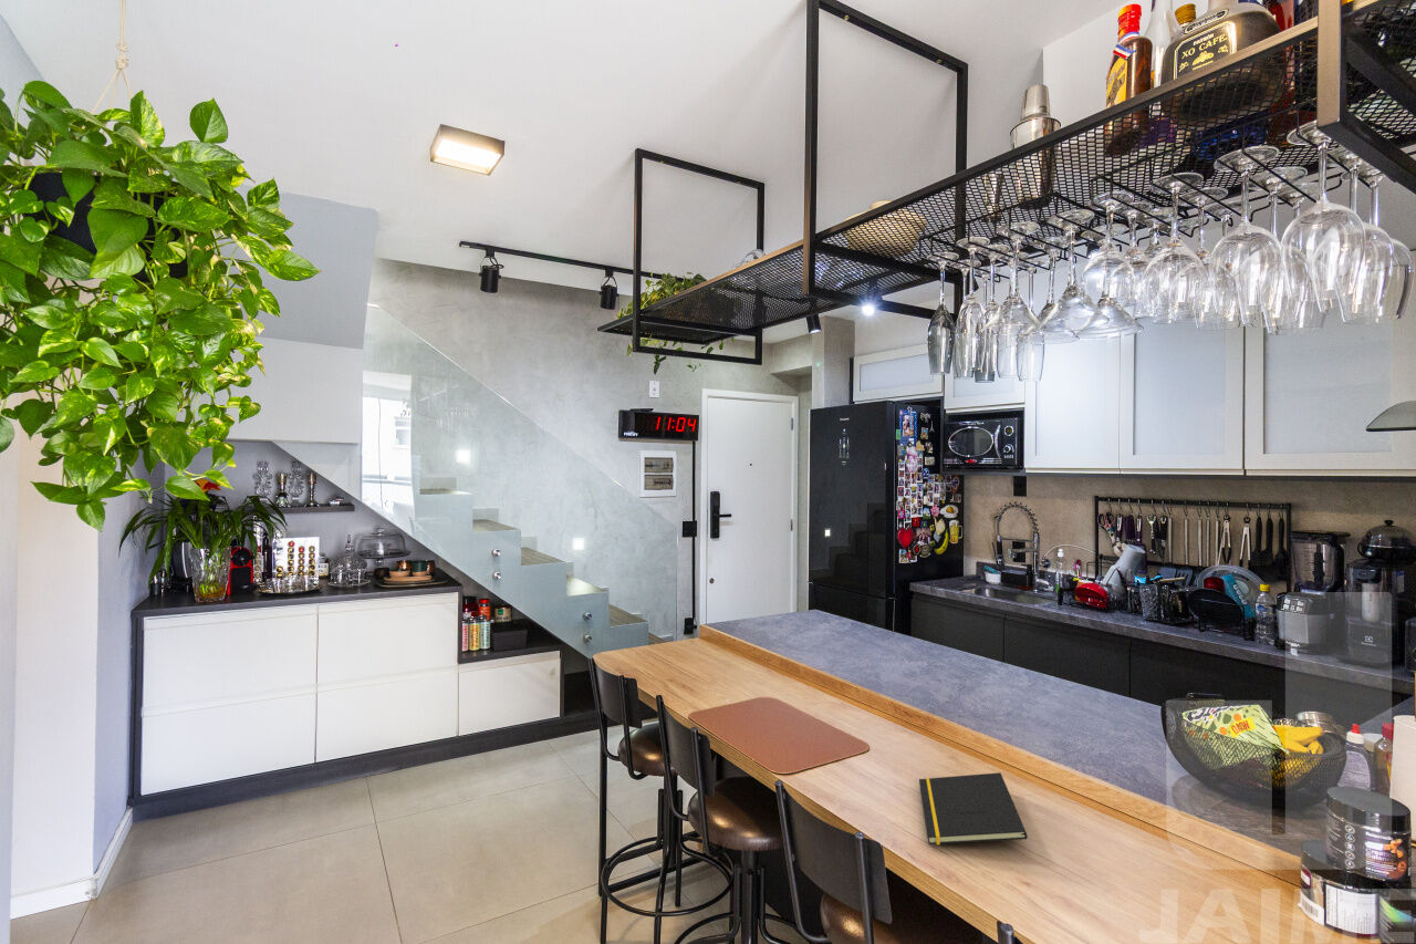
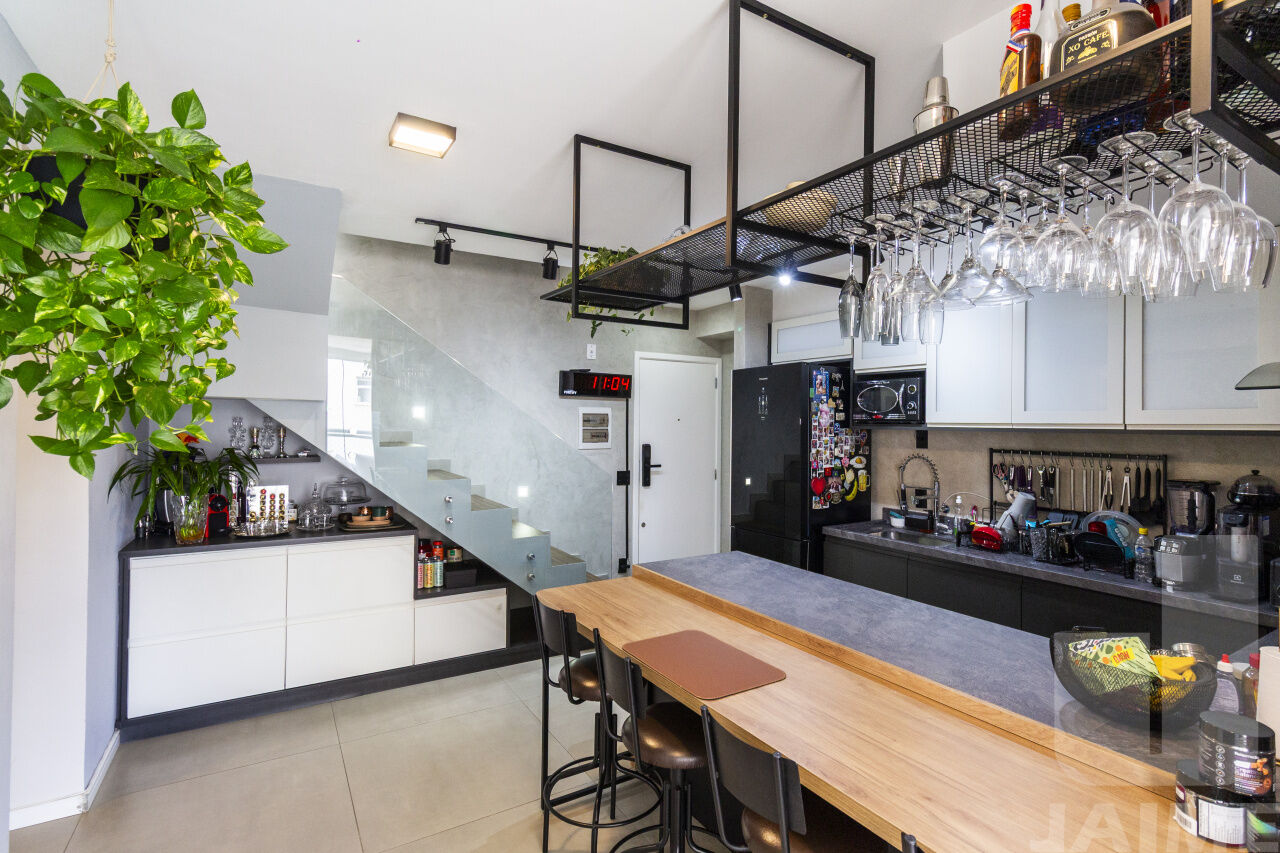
- notepad [918,771,1028,846]
